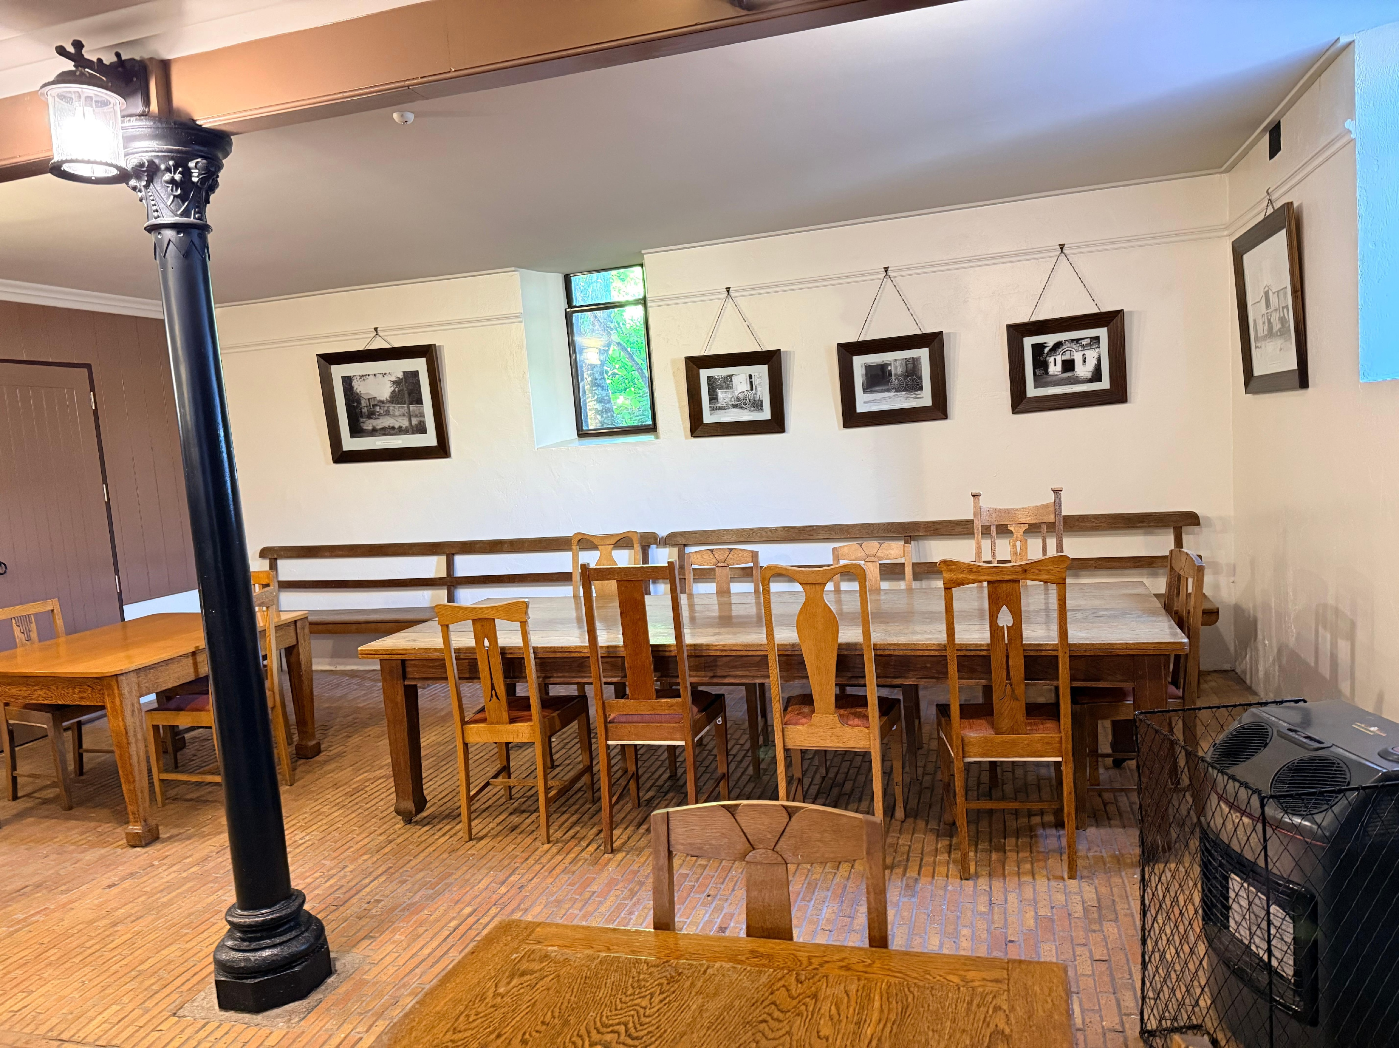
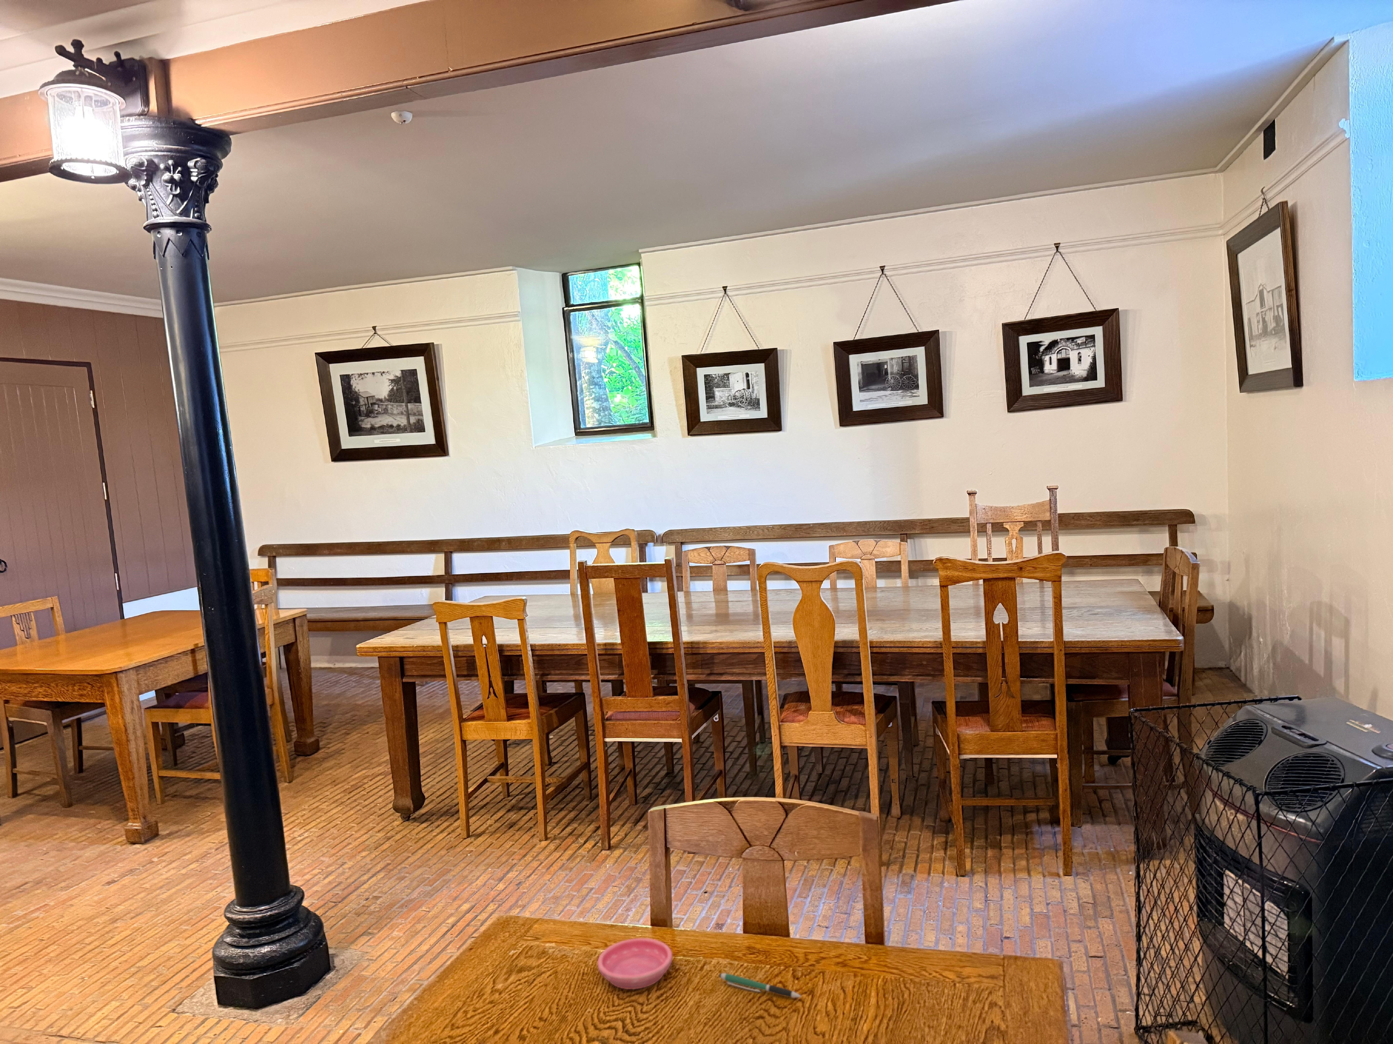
+ saucer [597,938,672,989]
+ pen [718,973,801,998]
